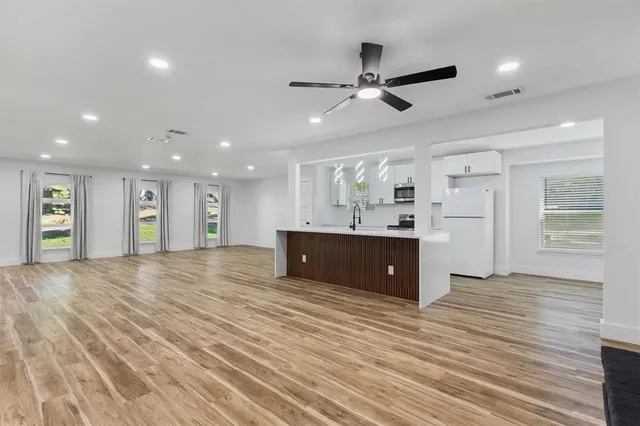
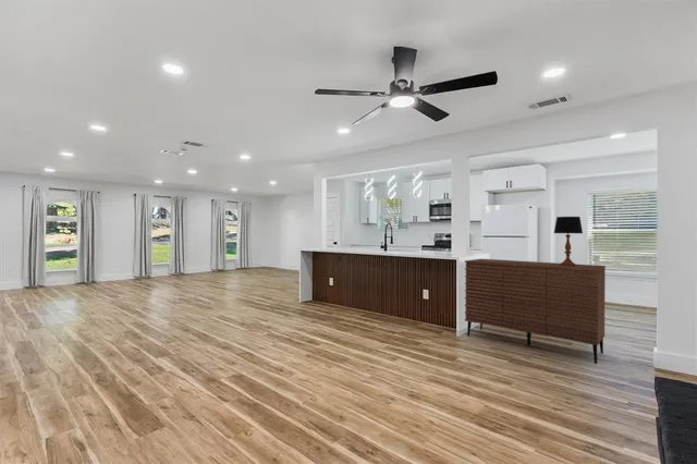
+ table lamp [553,216,584,266]
+ sideboard [464,258,607,365]
